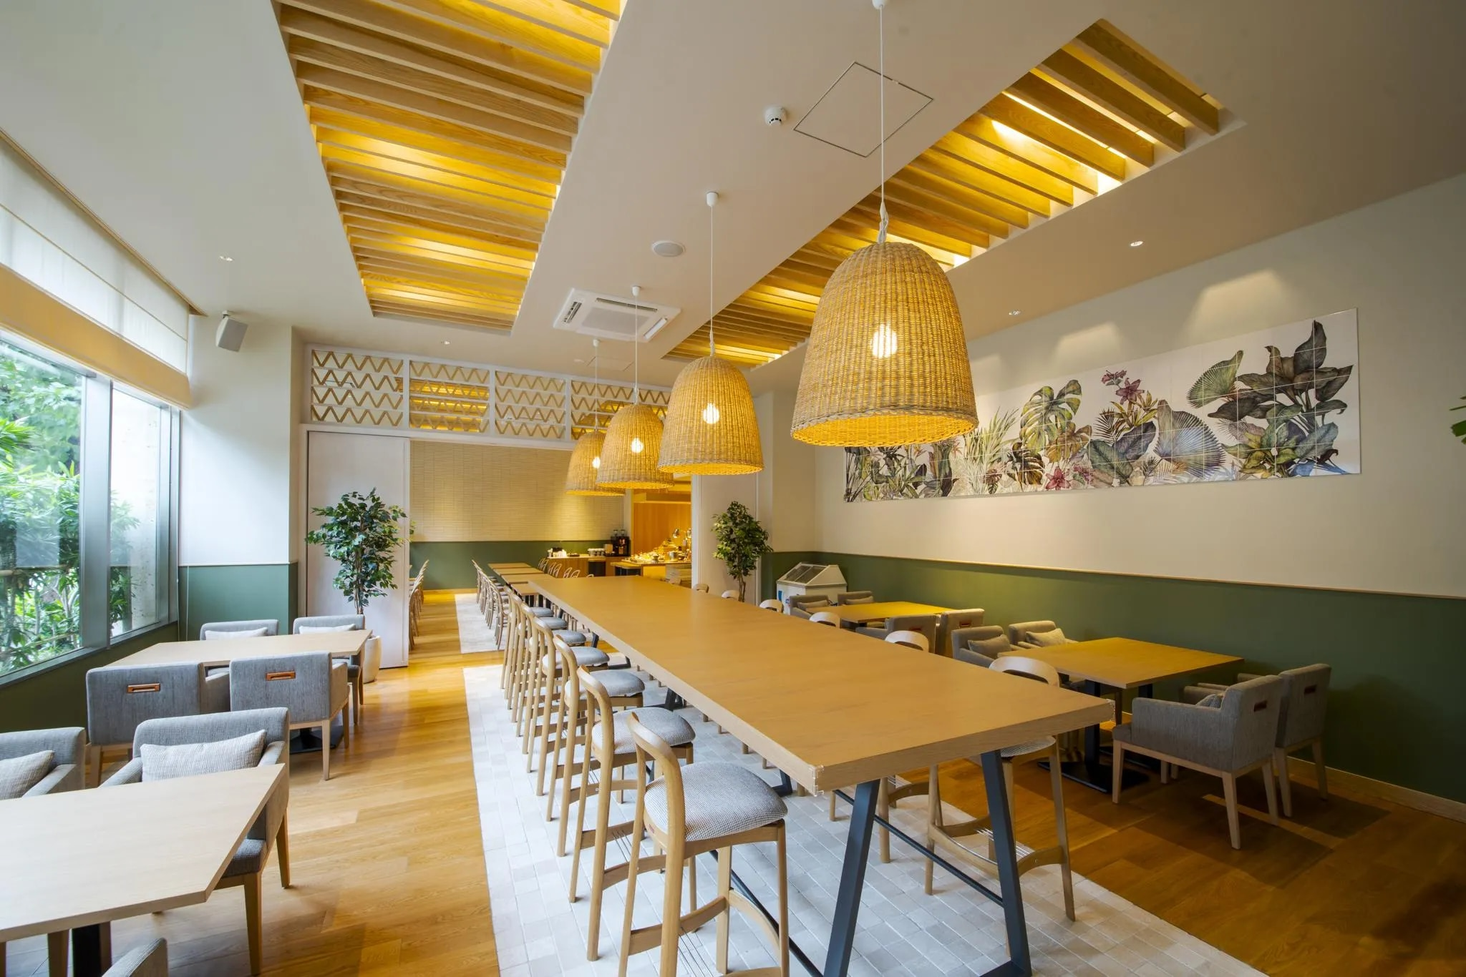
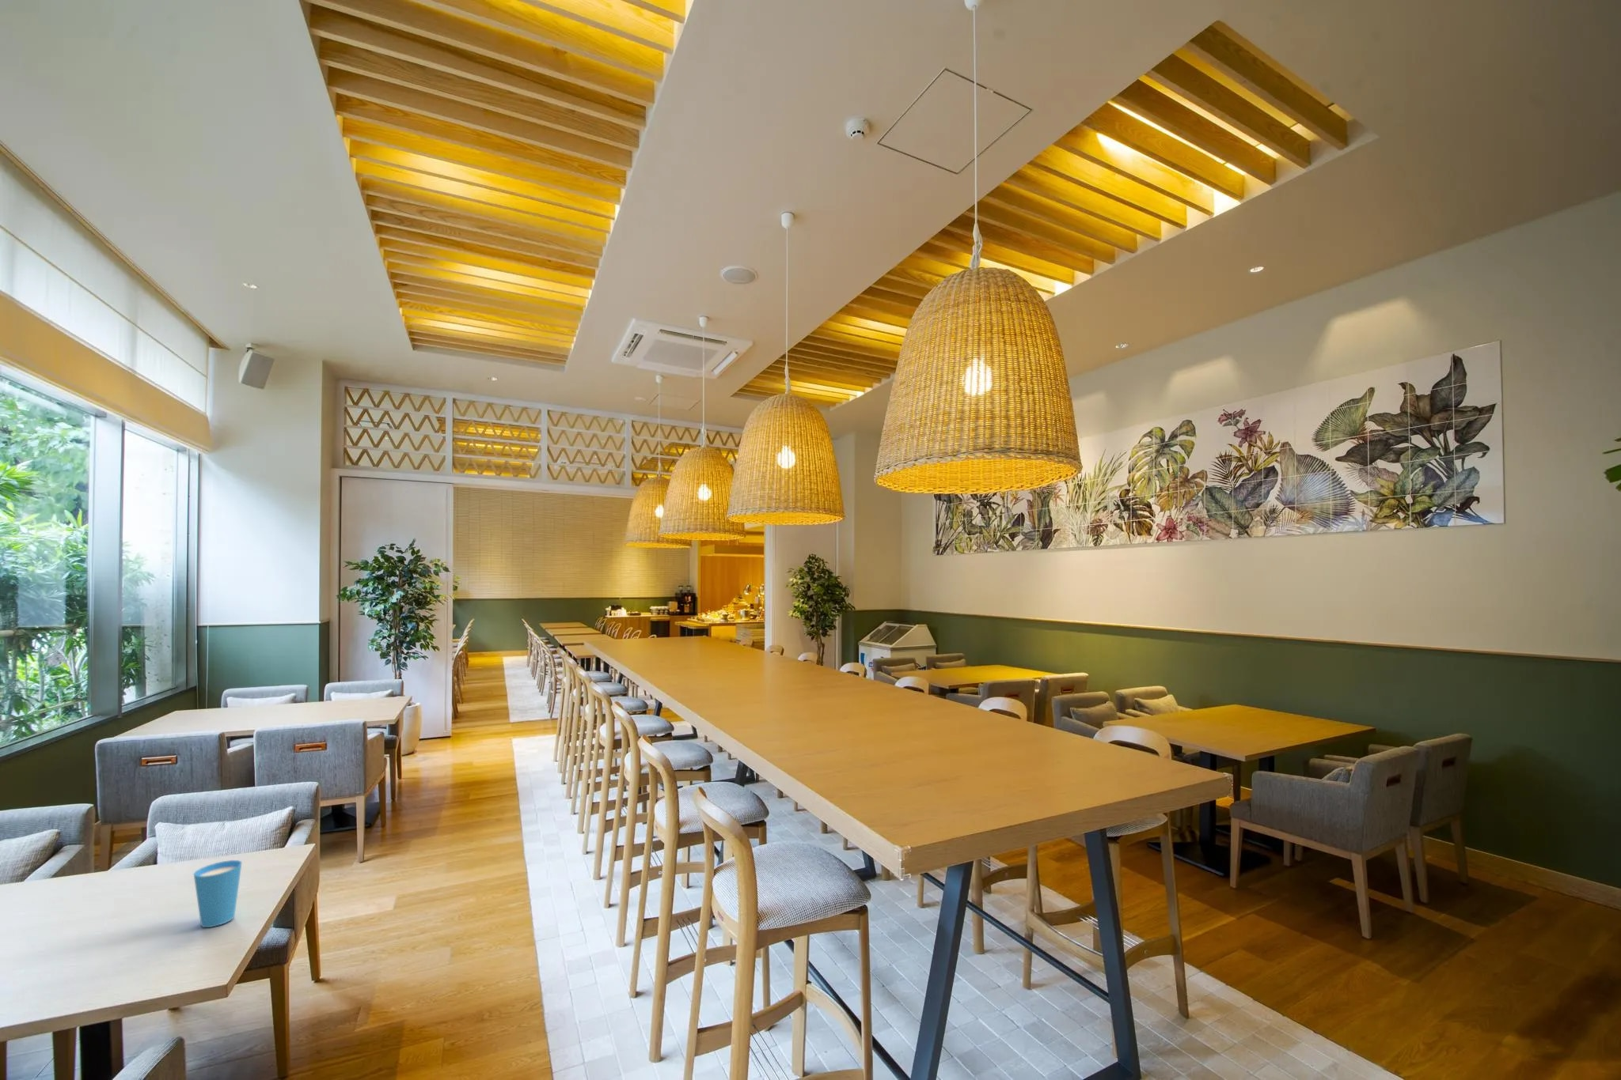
+ cup [193,859,242,928]
